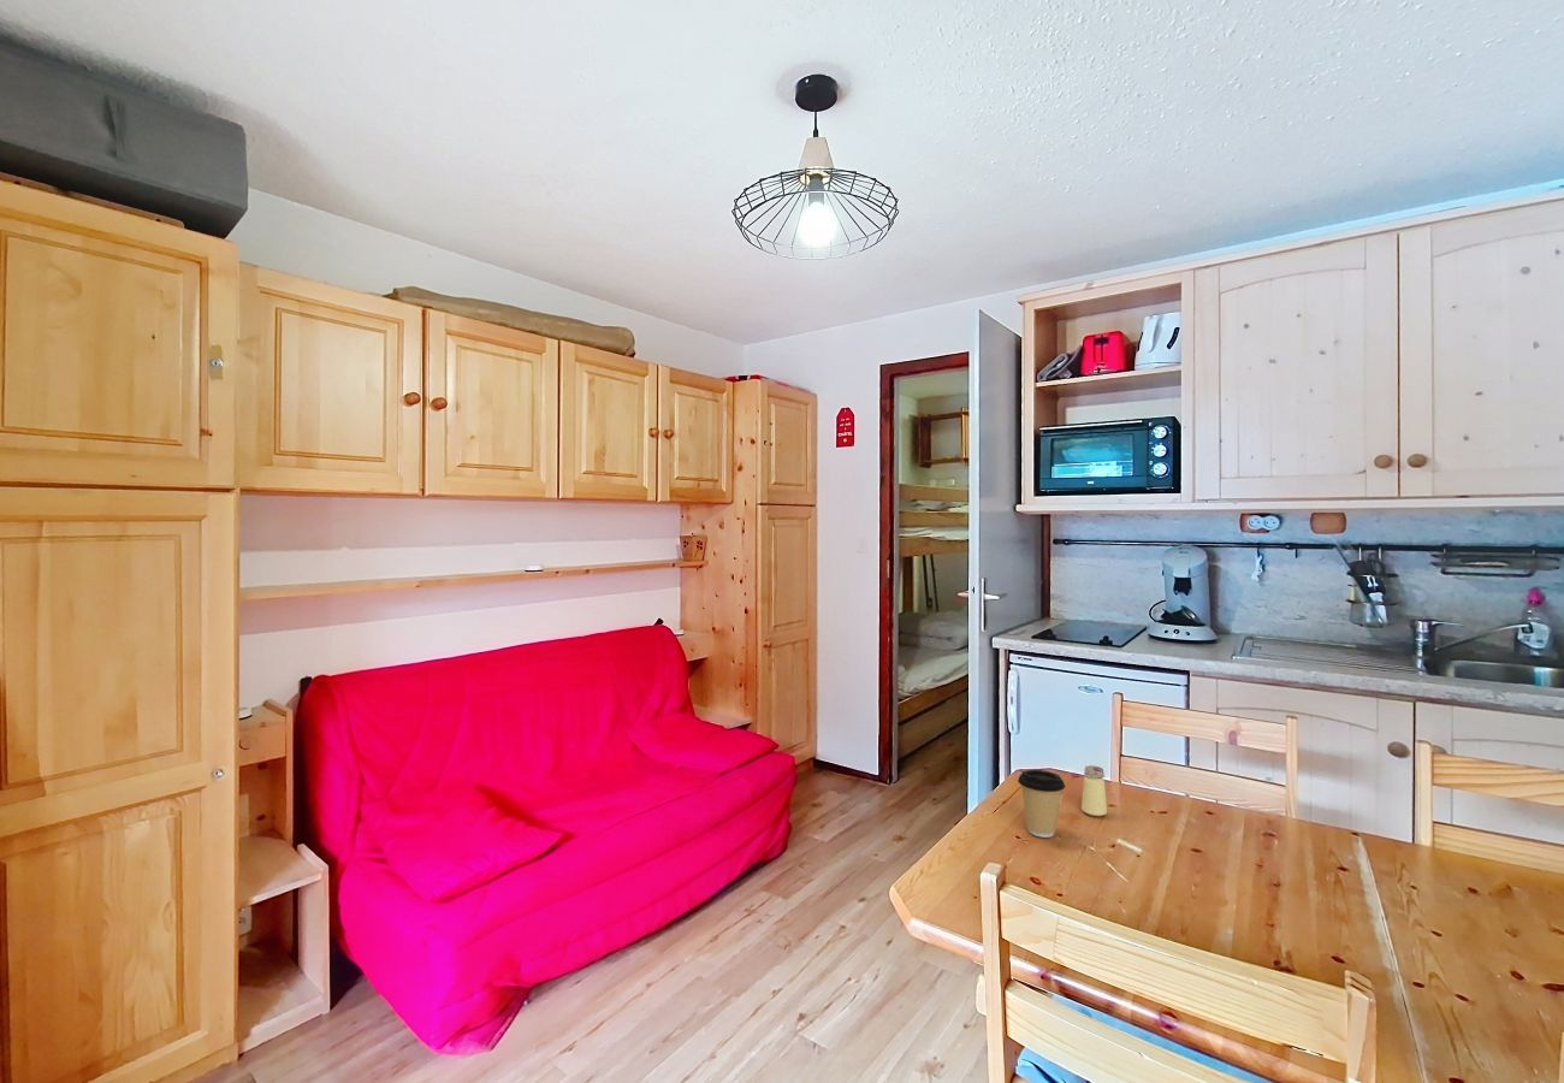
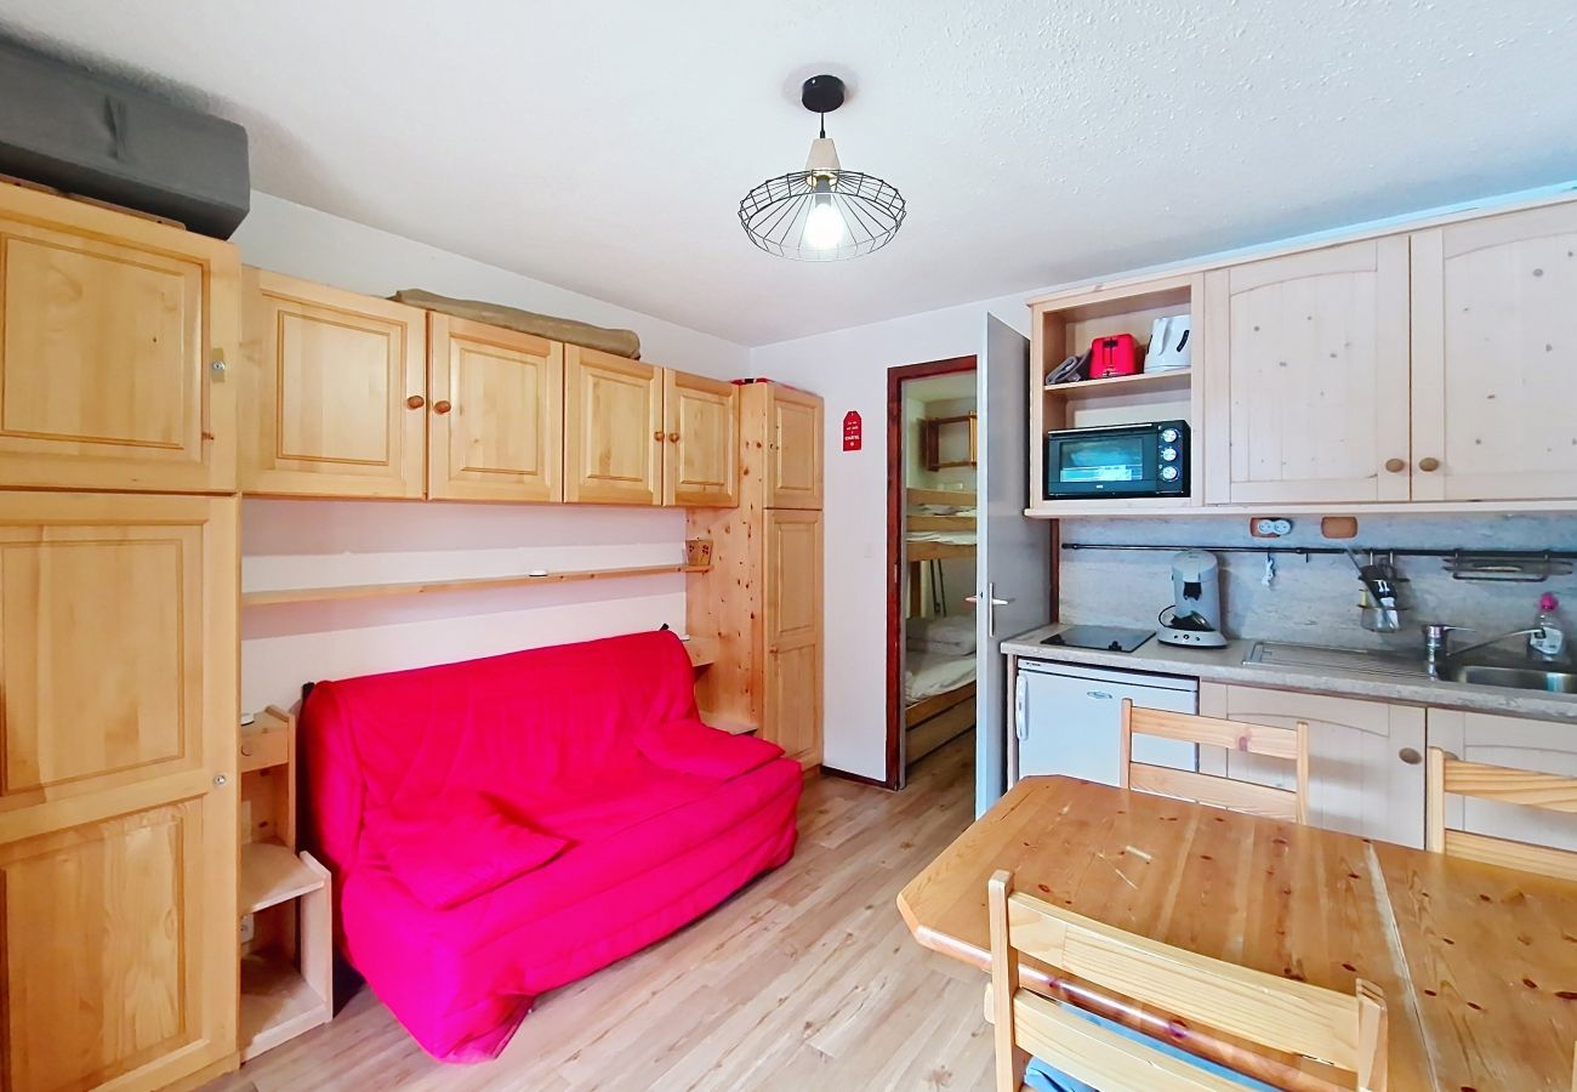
- saltshaker [1080,764,1108,817]
- coffee cup [1017,769,1066,839]
